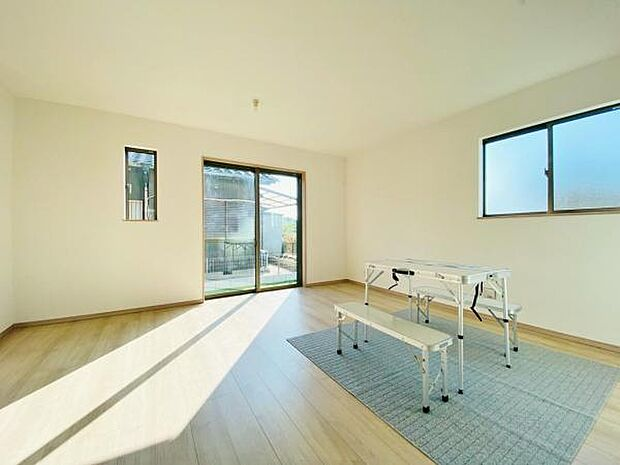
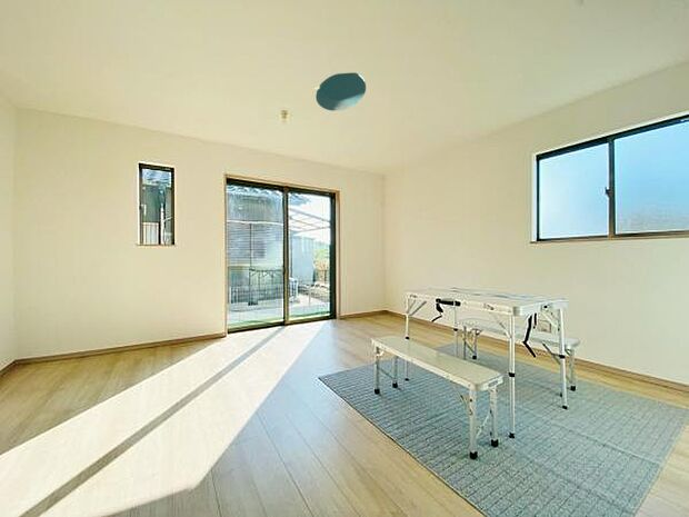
+ ceiling light [313,71,367,112]
